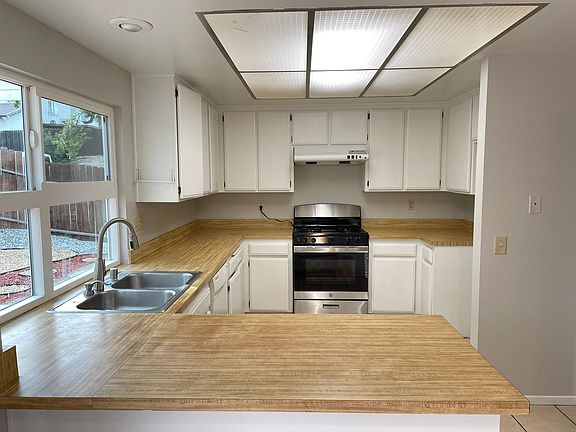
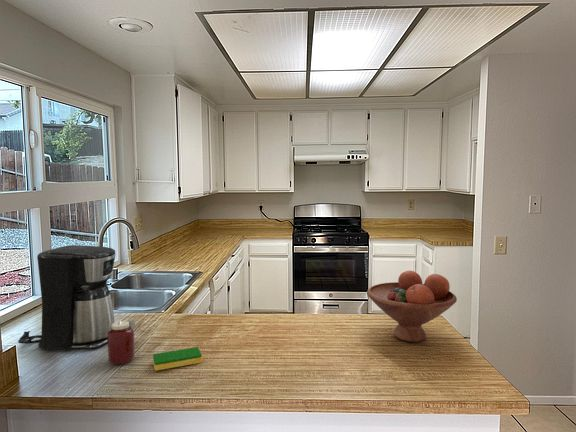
+ fruit bowl [366,270,458,343]
+ coffee maker [17,244,116,352]
+ jar [107,319,137,366]
+ dish sponge [152,346,203,371]
